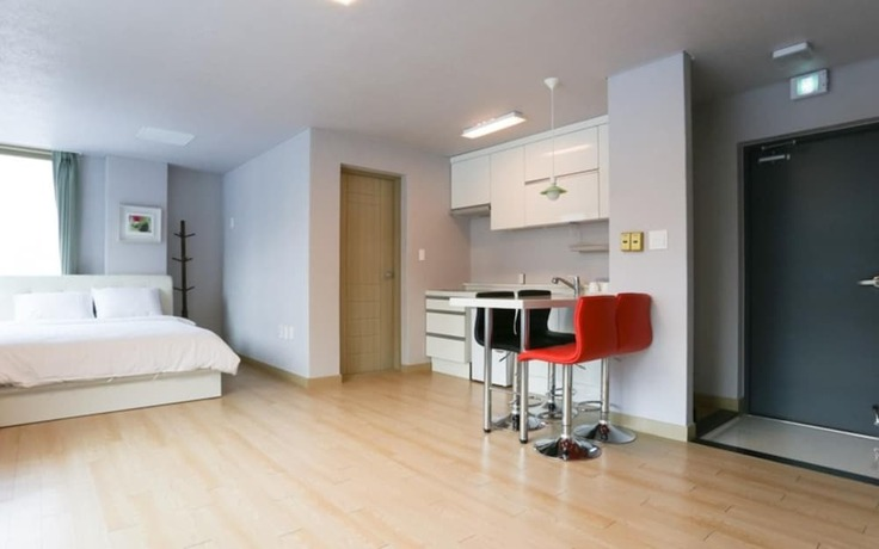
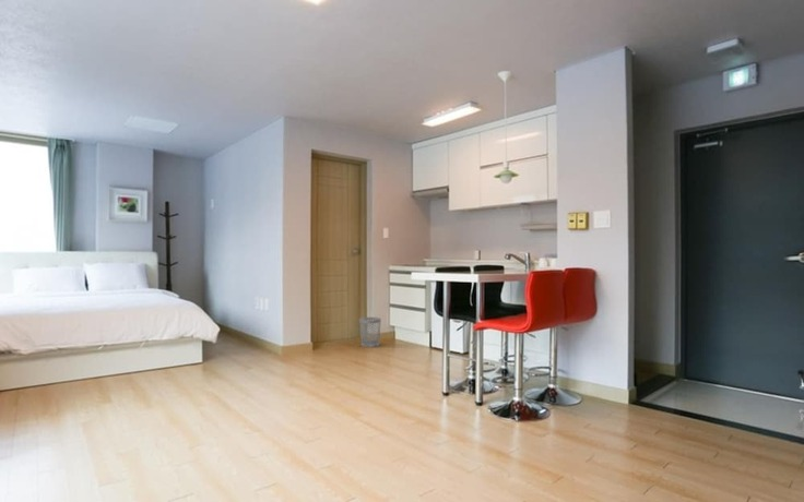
+ wastebasket [358,316,382,348]
